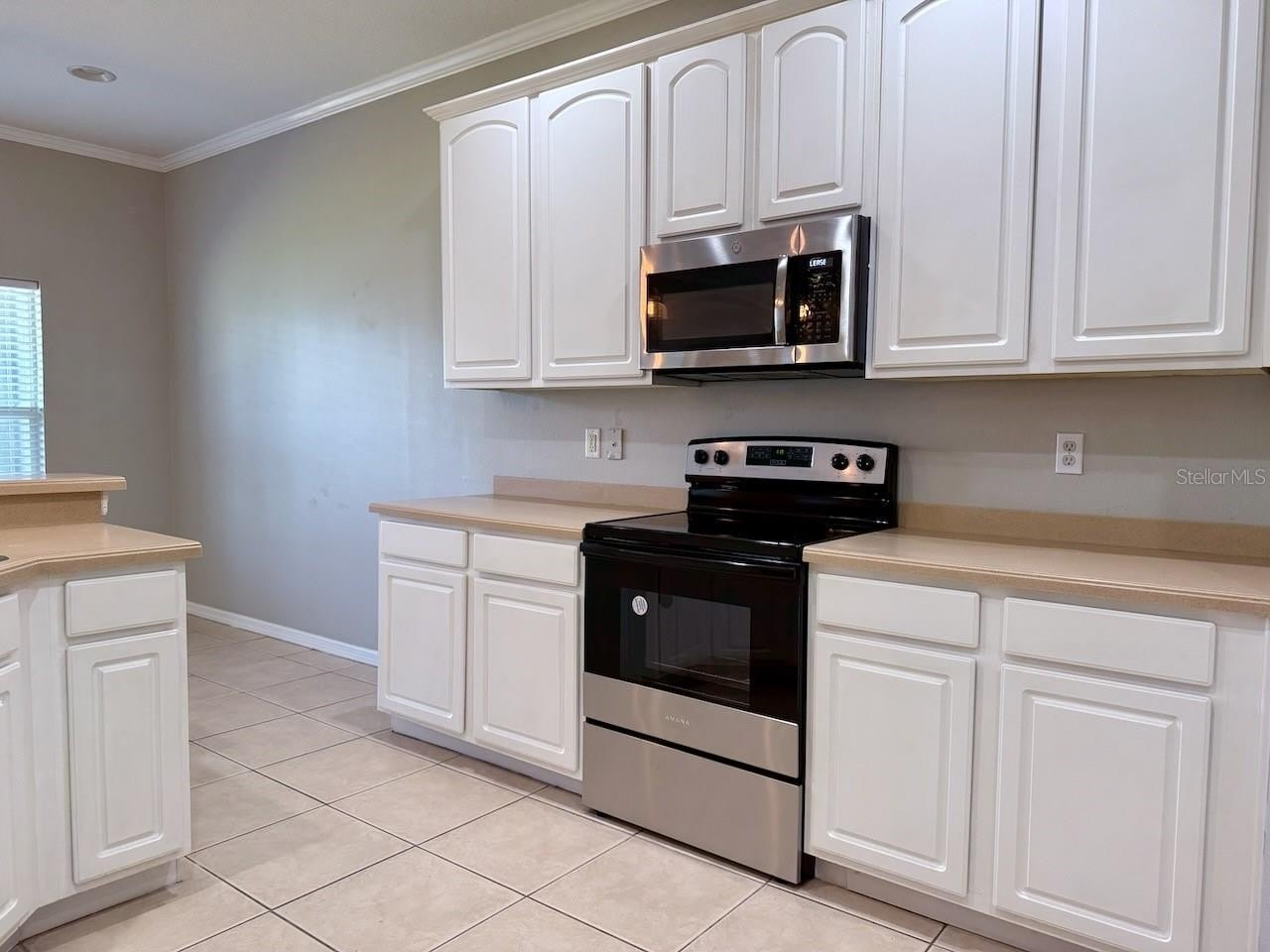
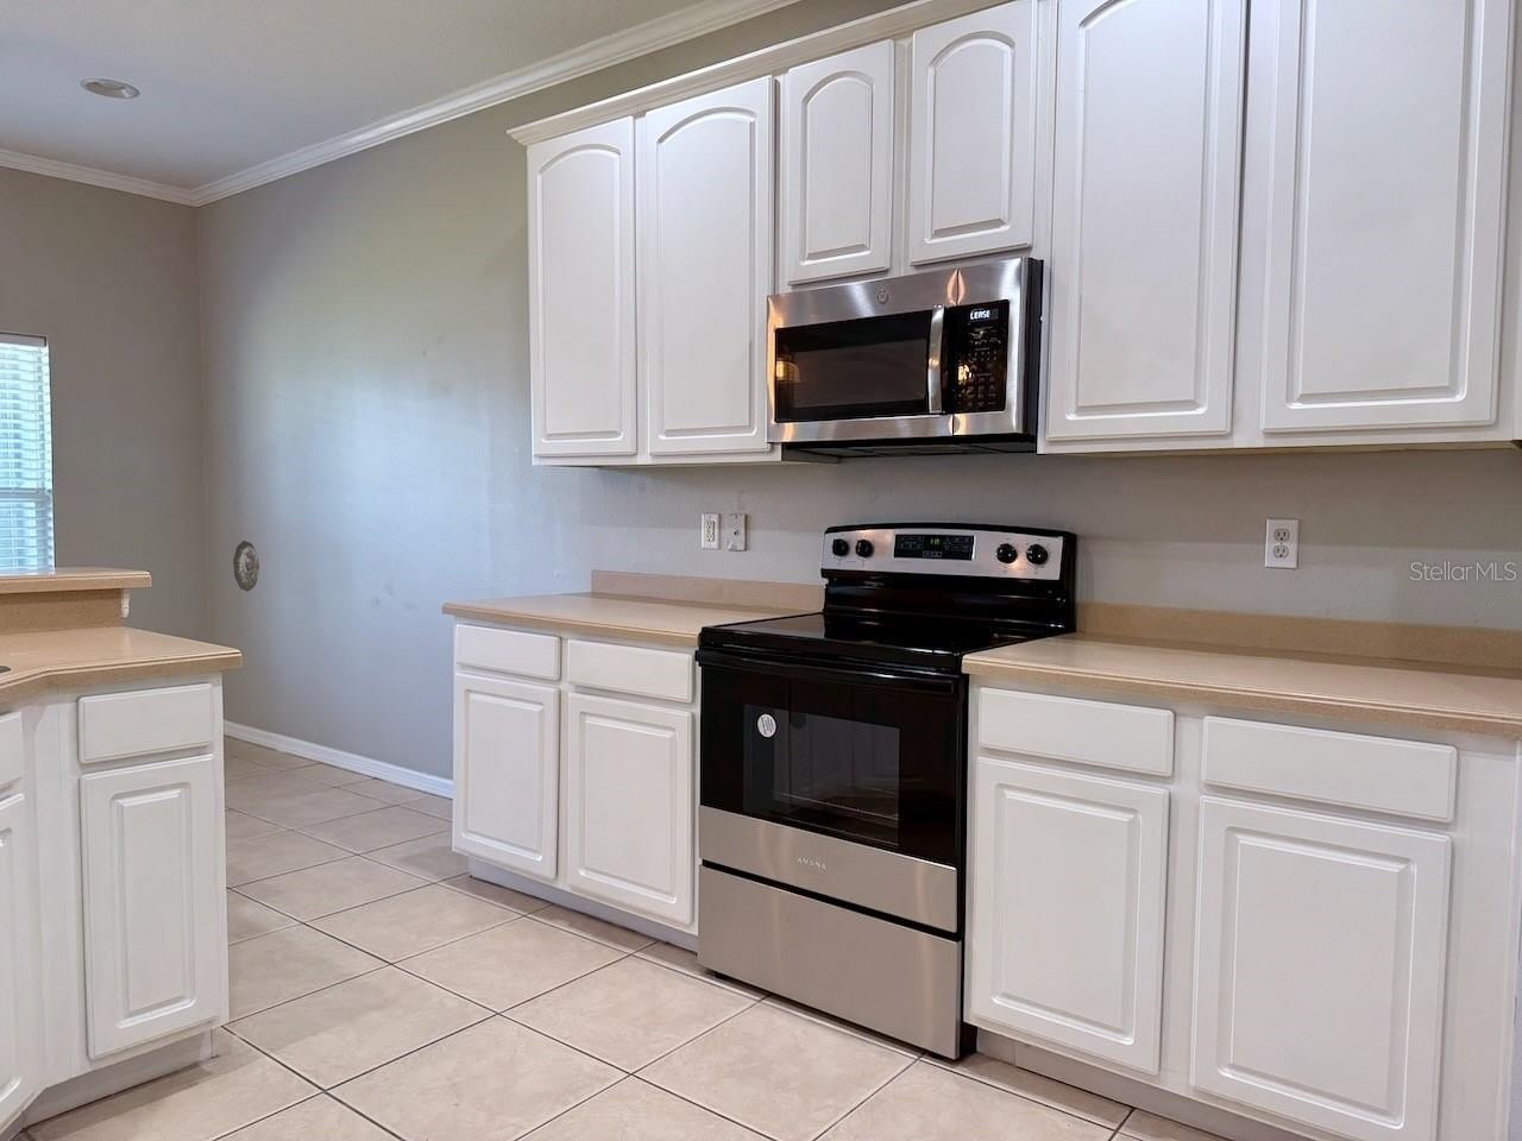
+ decorative plate [231,539,260,592]
